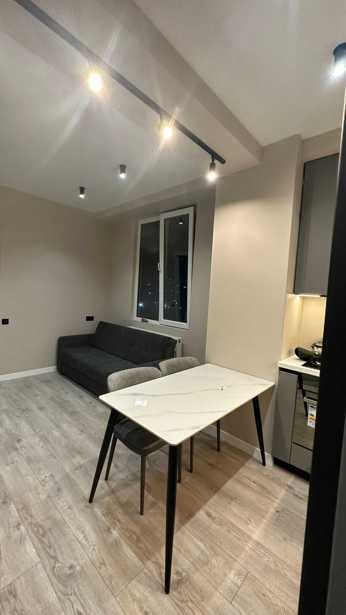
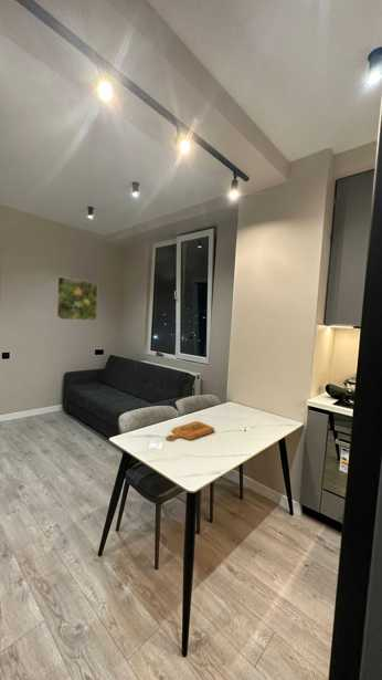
+ cutting board [166,420,215,442]
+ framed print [55,275,98,322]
